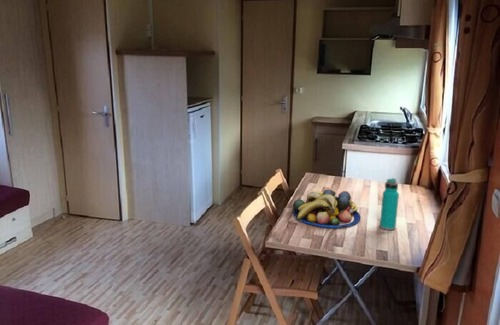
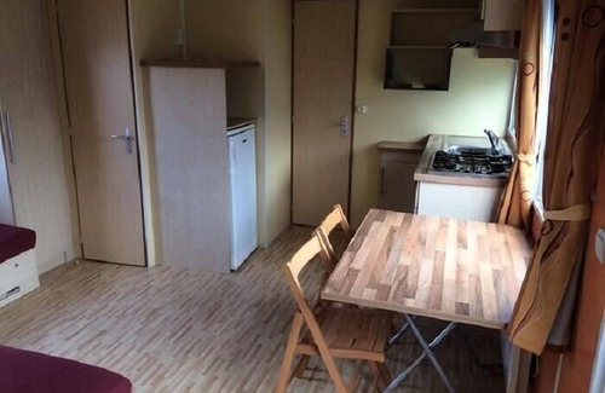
- fruit bowl [291,189,362,229]
- water bottle [379,177,400,231]
